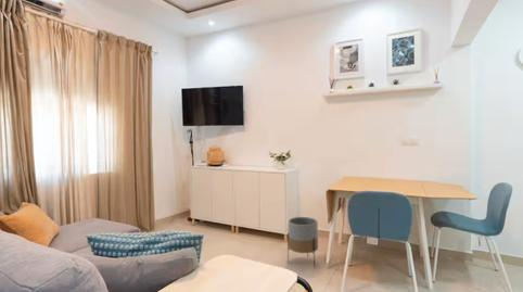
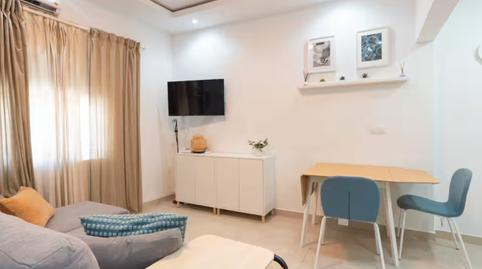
- planter [286,216,319,269]
